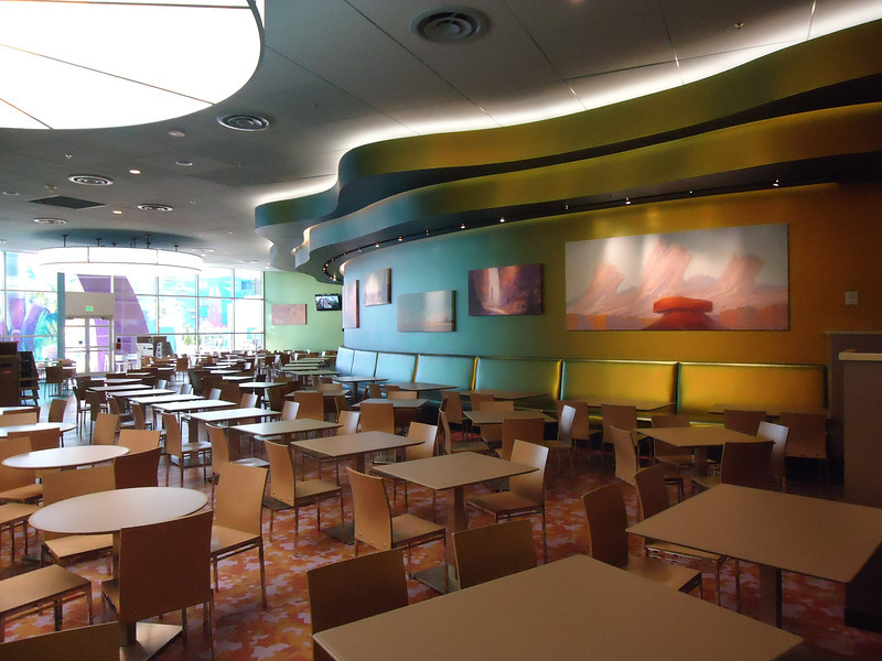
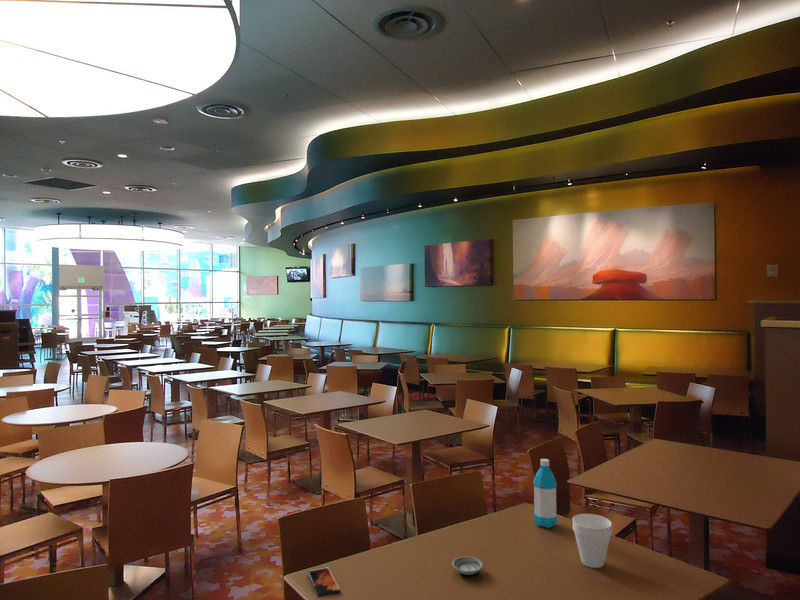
+ saucer [451,555,484,576]
+ smartphone [307,566,341,598]
+ water bottle [533,458,558,529]
+ cup [572,513,613,569]
